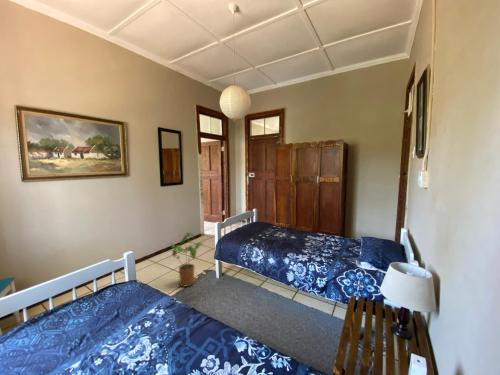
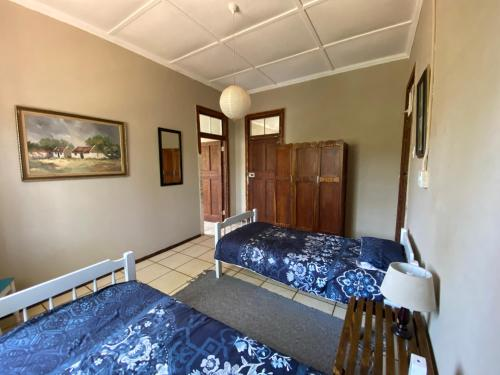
- house plant [170,231,204,288]
